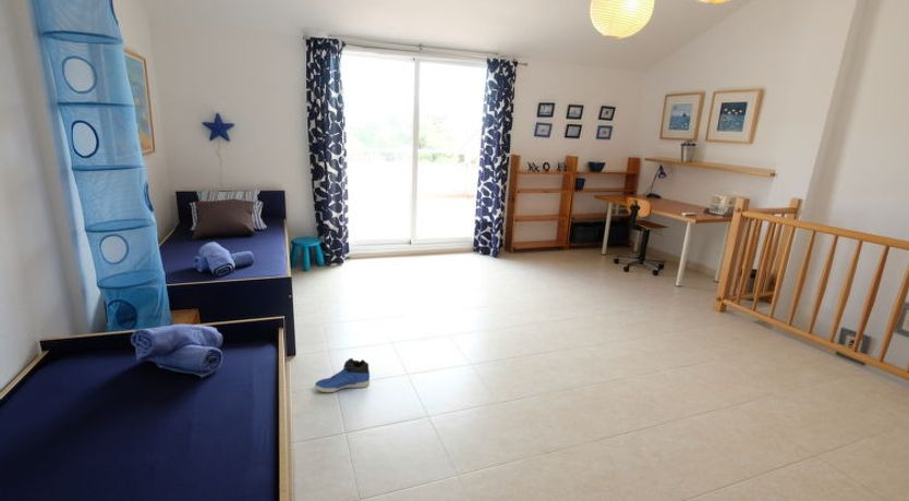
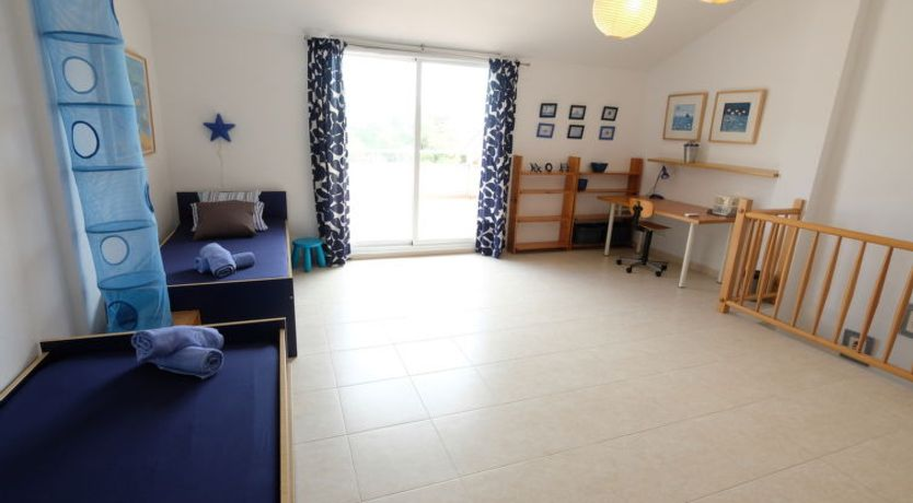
- sneaker [314,357,371,393]
